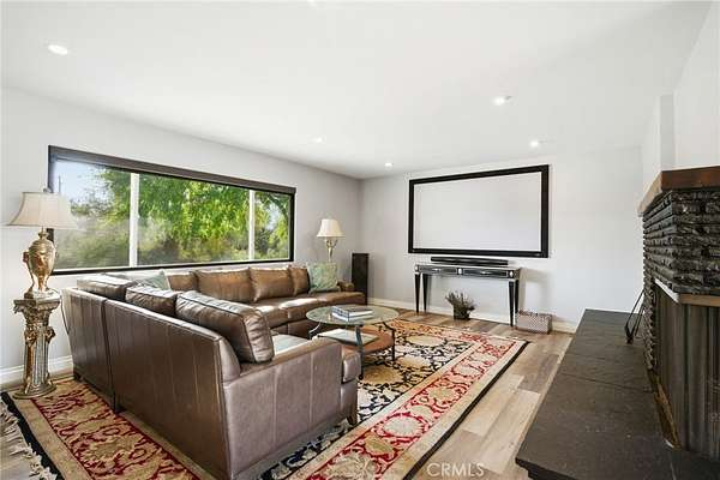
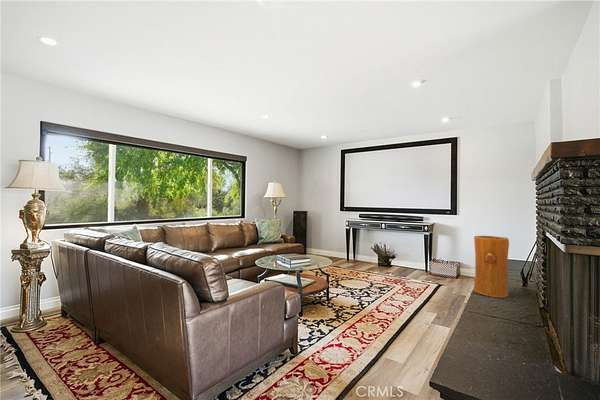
+ decorative log [473,235,510,298]
